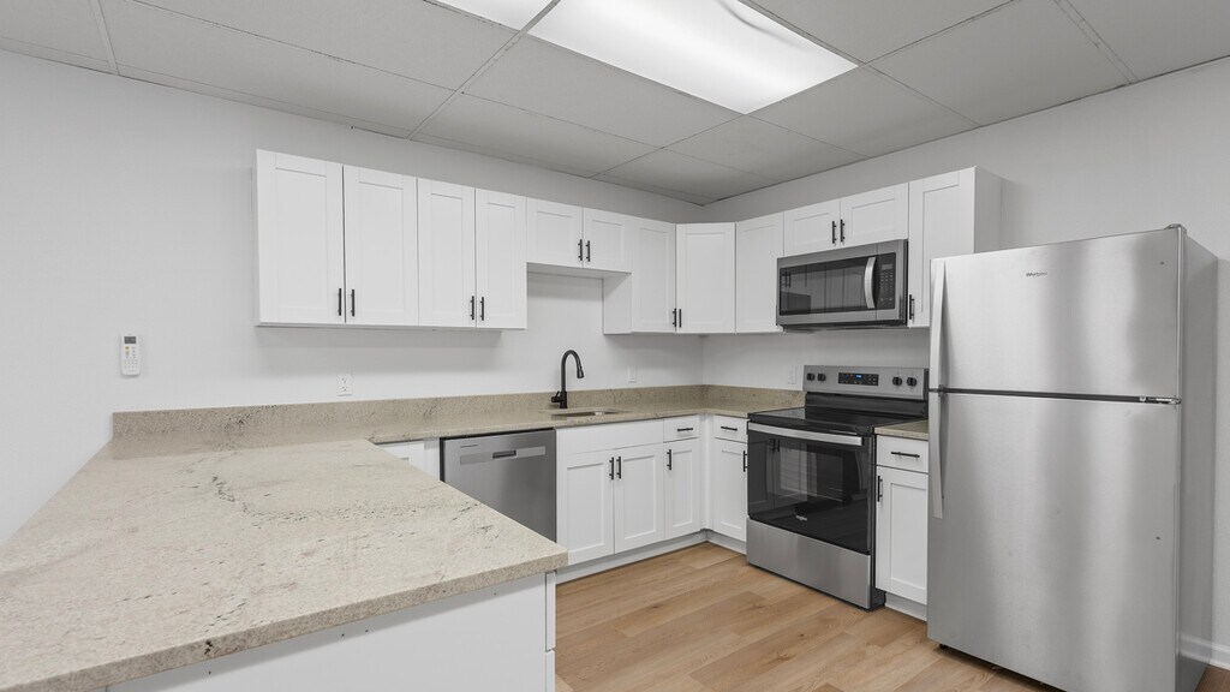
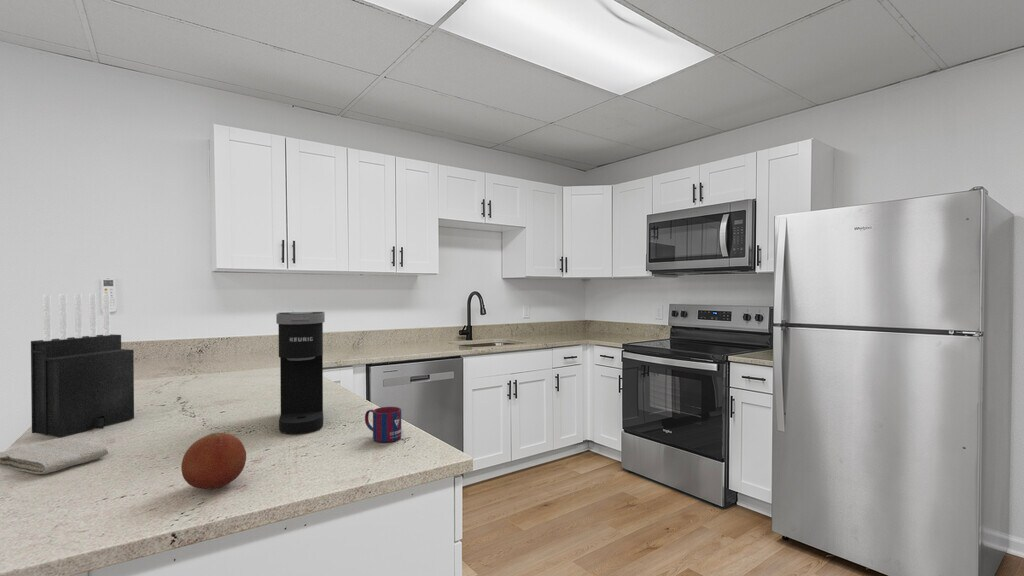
+ knife block [30,292,135,438]
+ fruit [180,432,247,490]
+ coffee maker [275,311,326,435]
+ mug [364,406,402,443]
+ washcloth [0,437,109,475]
